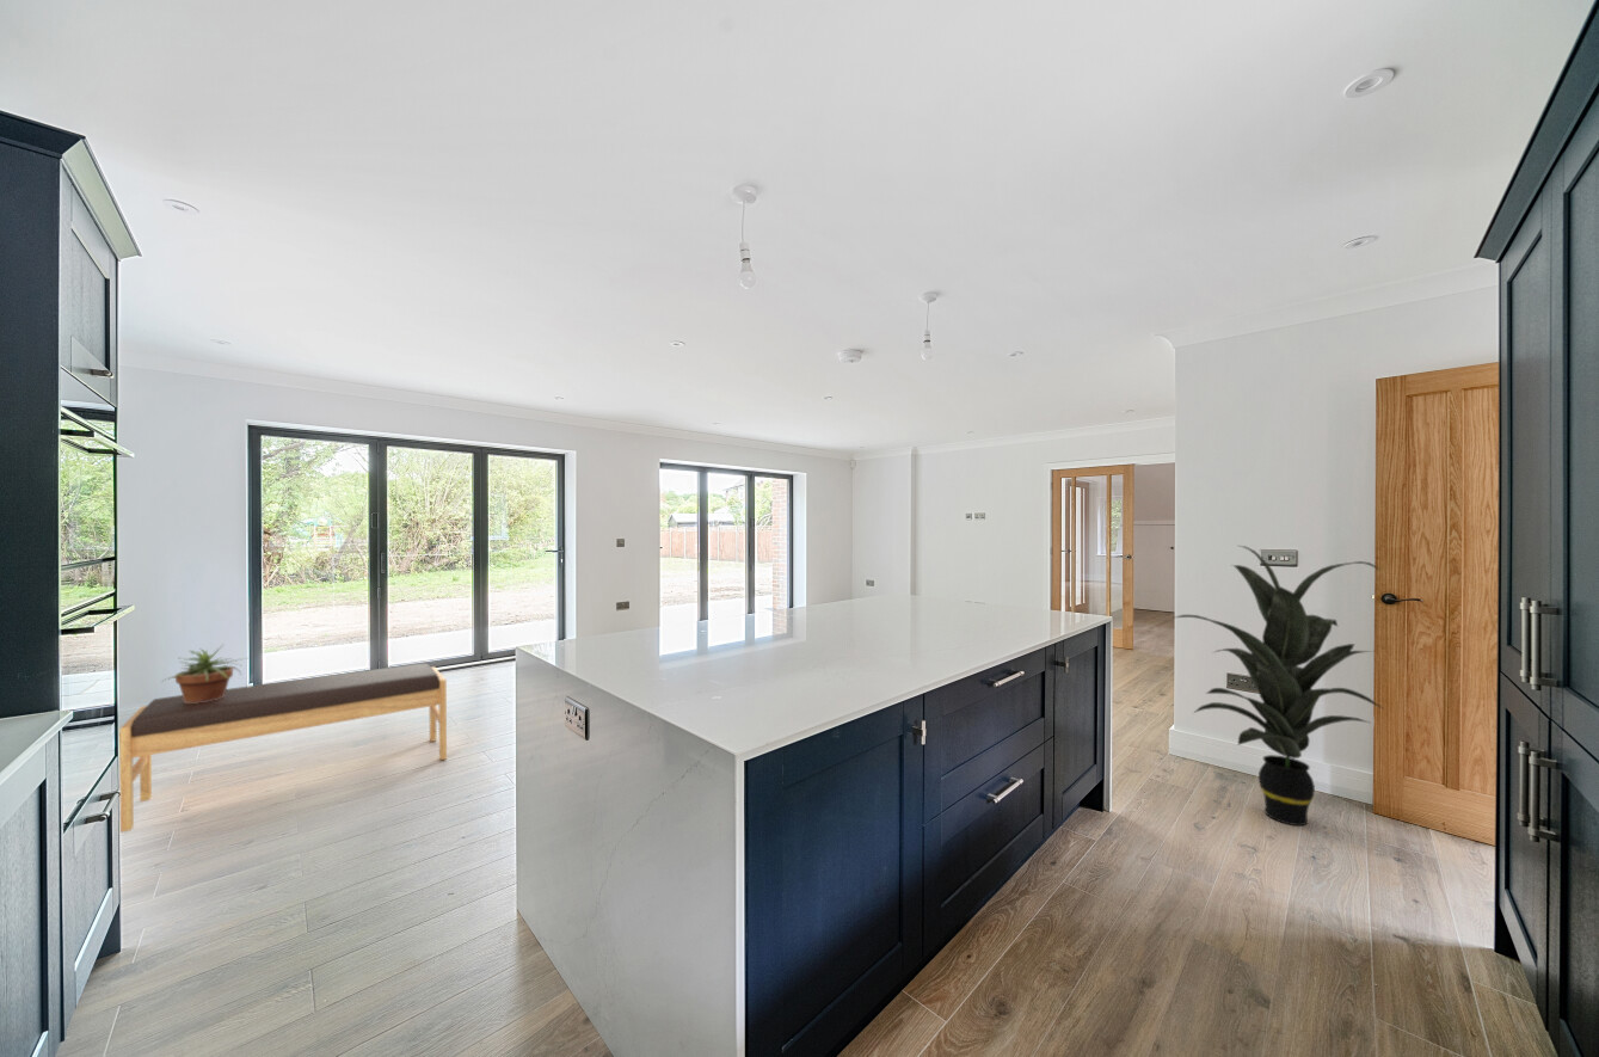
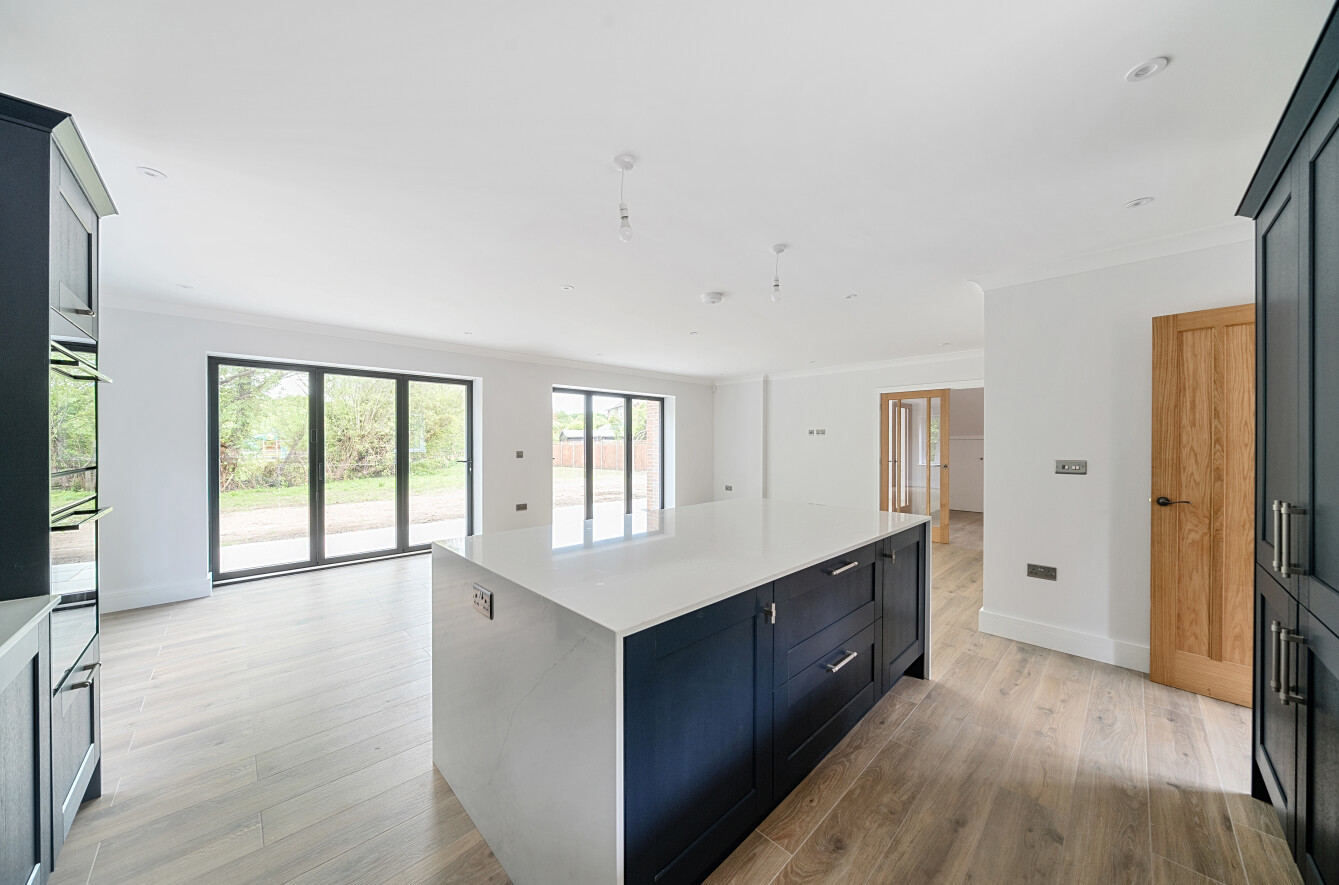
- potted plant [160,643,247,703]
- indoor plant [1174,545,1385,826]
- bench [118,662,448,834]
